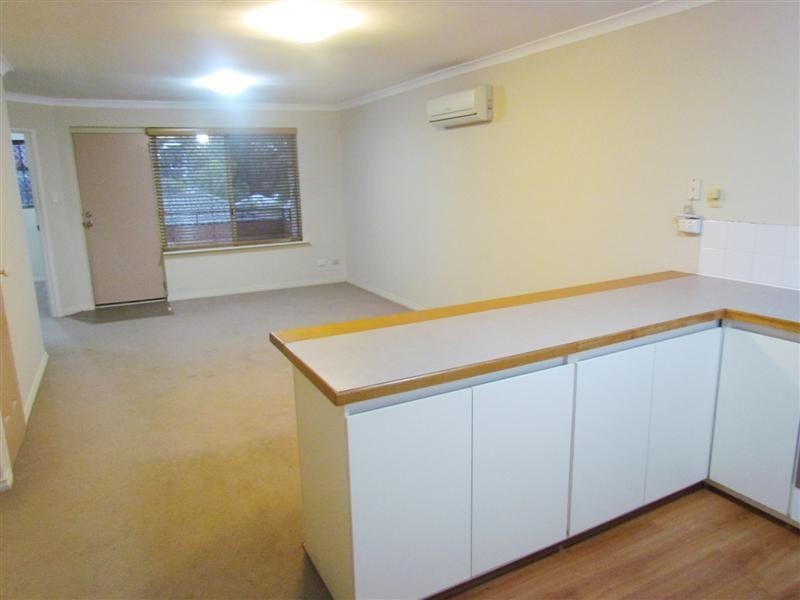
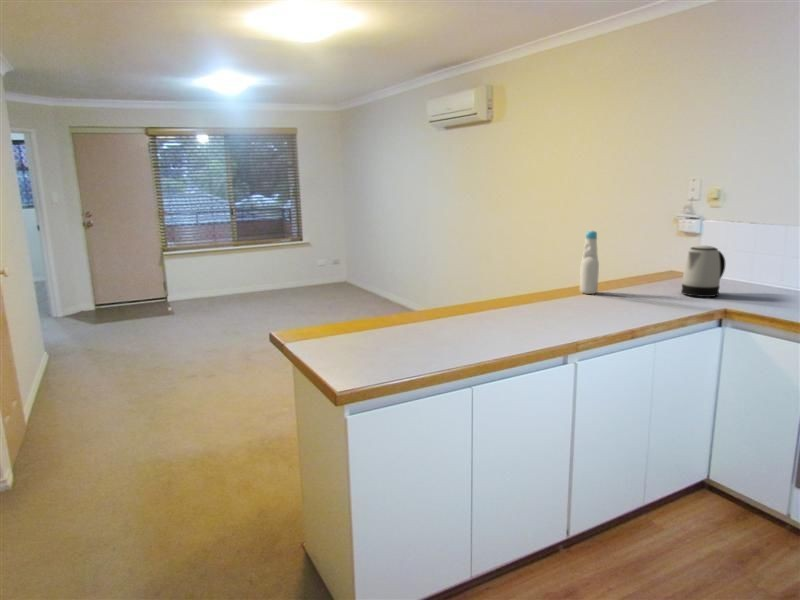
+ bottle [579,229,600,295]
+ kettle [680,245,726,298]
